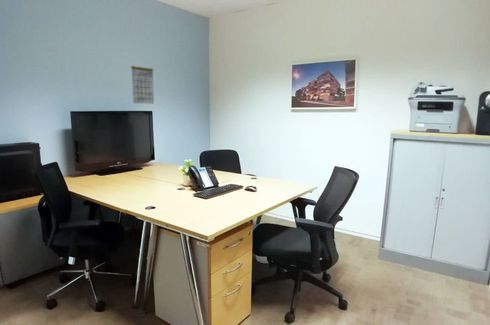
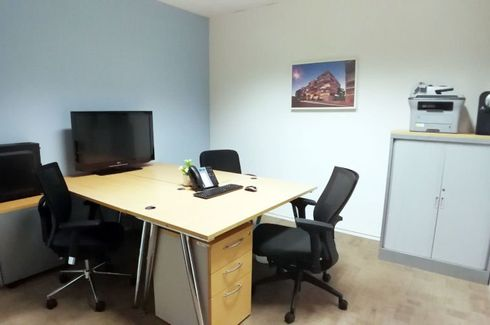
- calendar [130,58,155,105]
